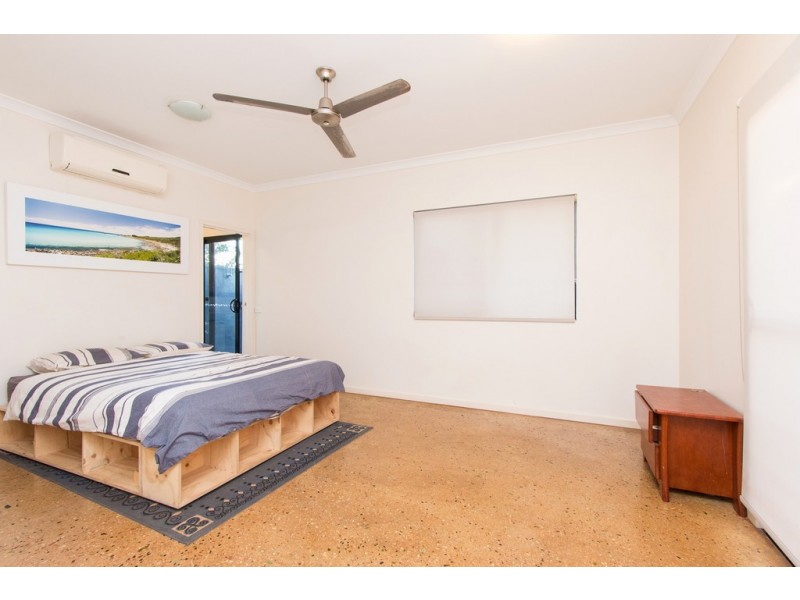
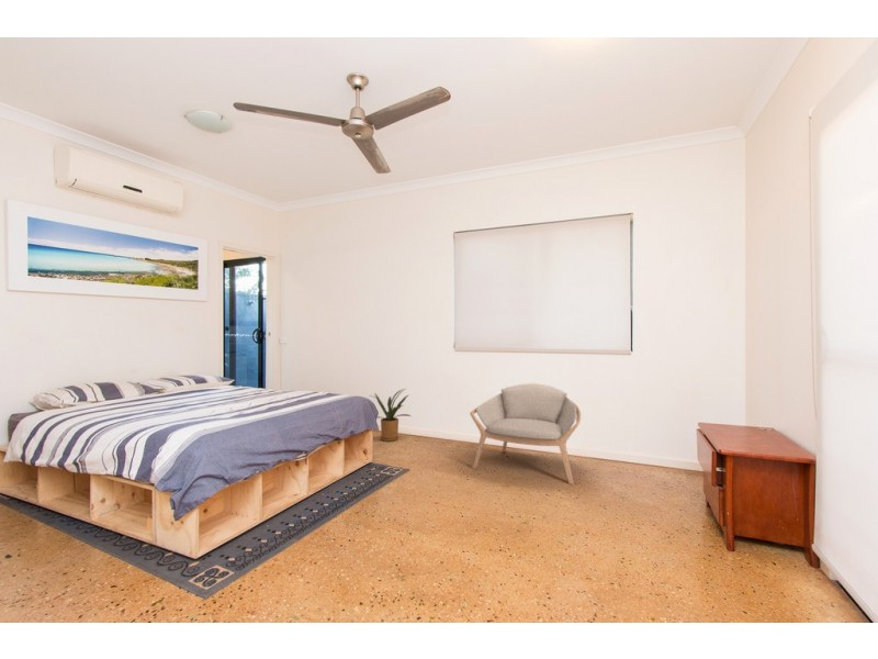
+ house plant [370,388,412,443]
+ armchair [469,382,582,485]
